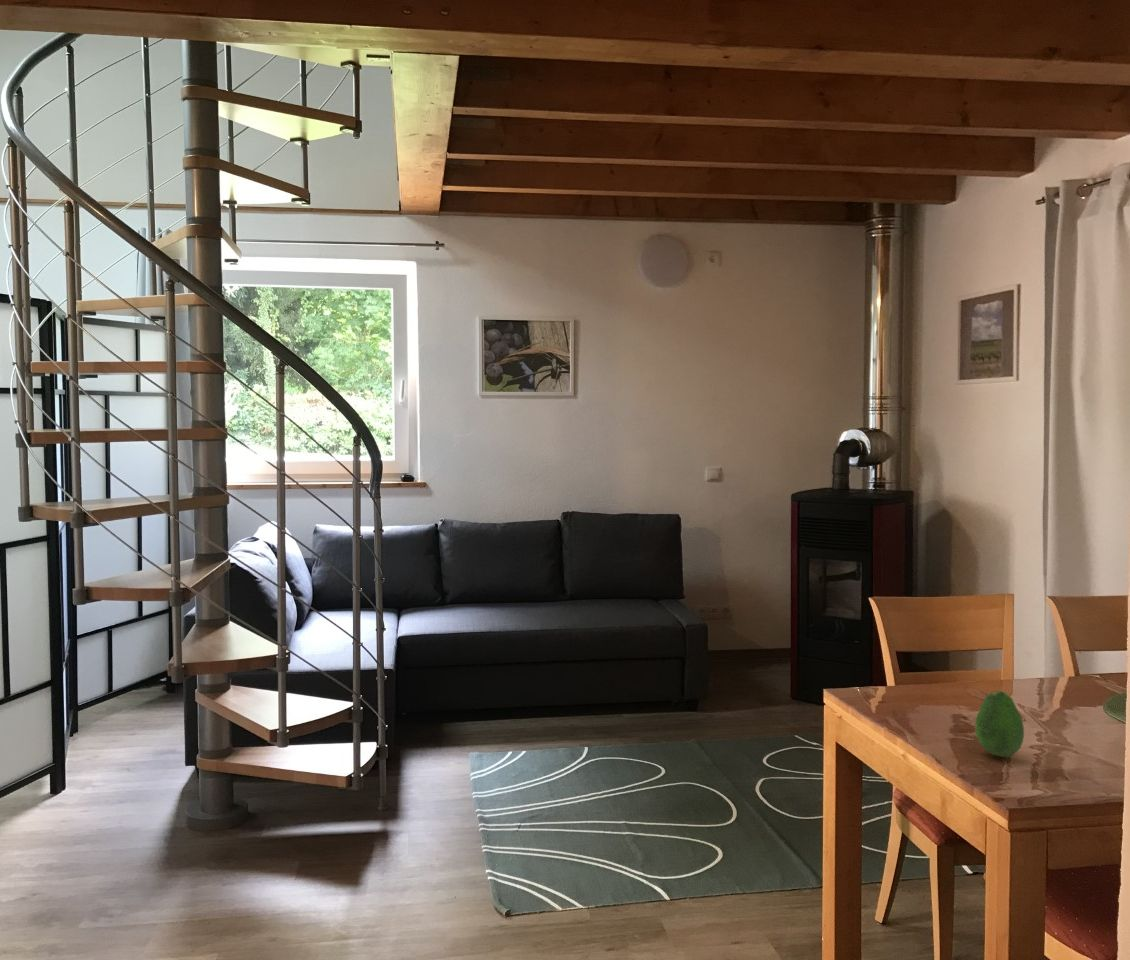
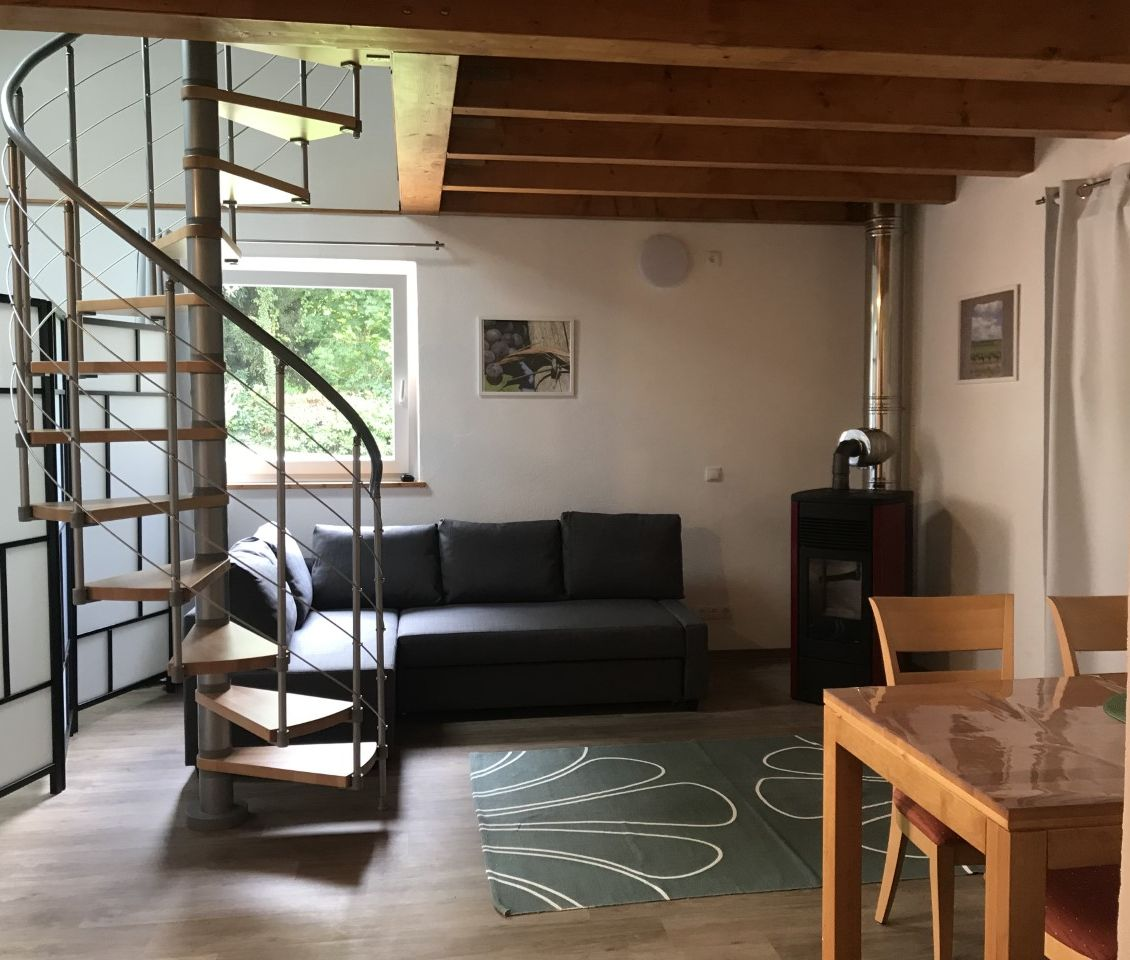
- fruit [974,690,1025,758]
